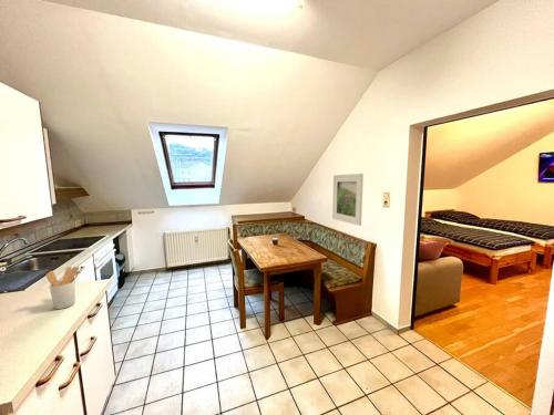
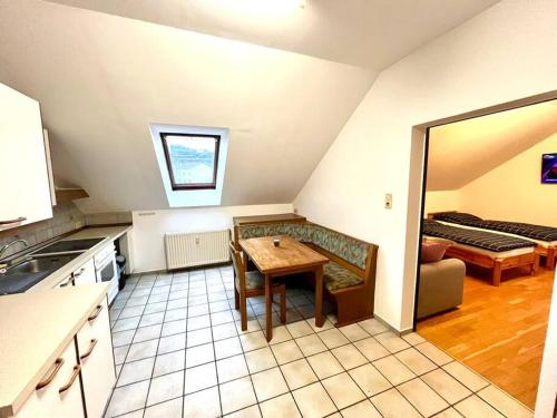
- utensil holder [45,266,80,310]
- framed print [331,173,365,227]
